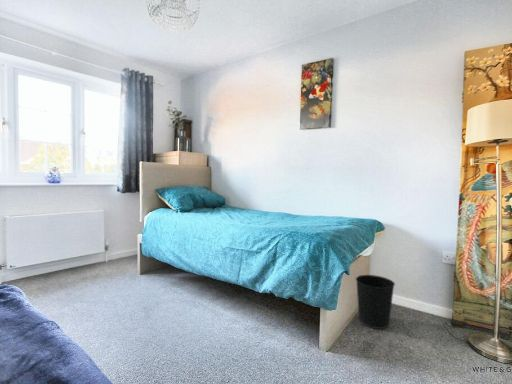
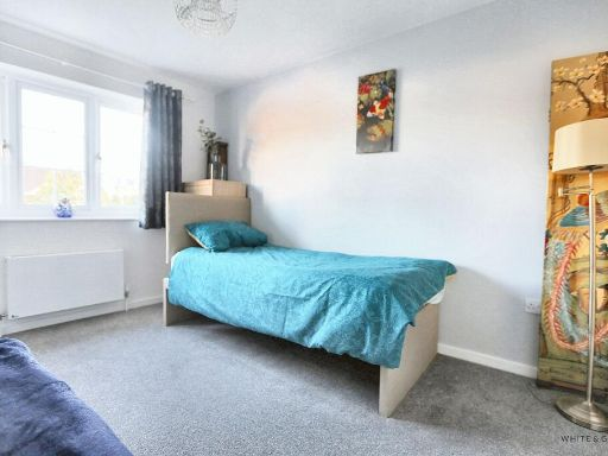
- wastebasket [355,274,396,330]
